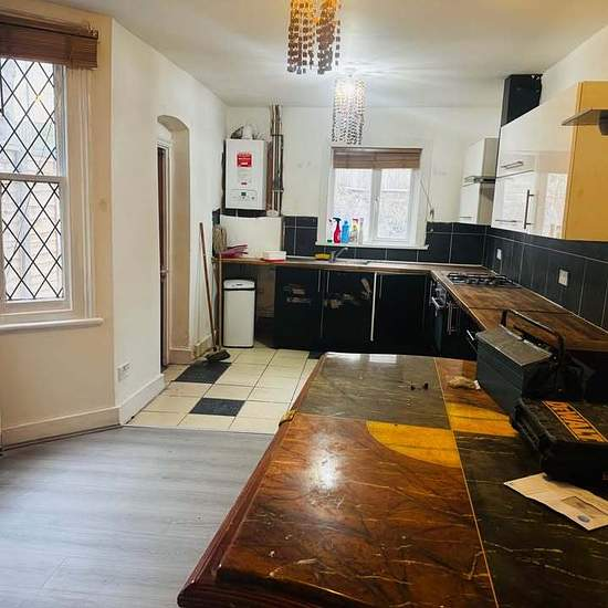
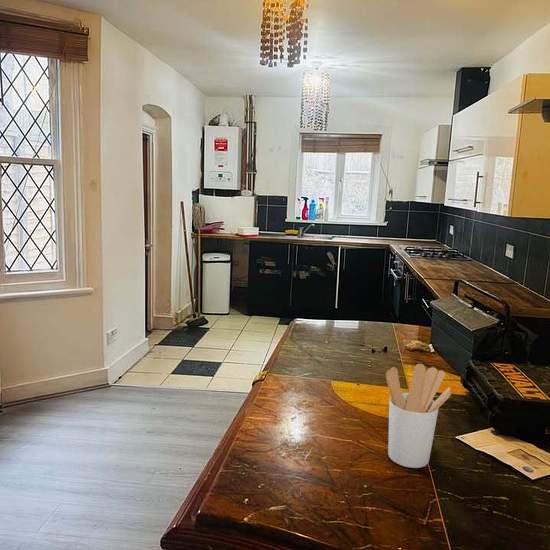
+ utensil holder [385,363,452,469]
